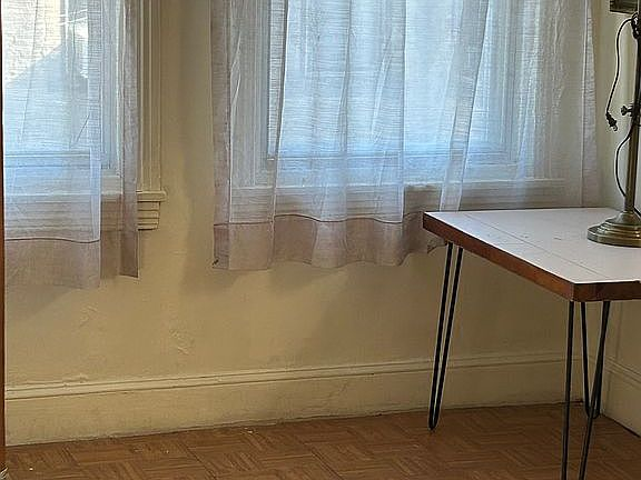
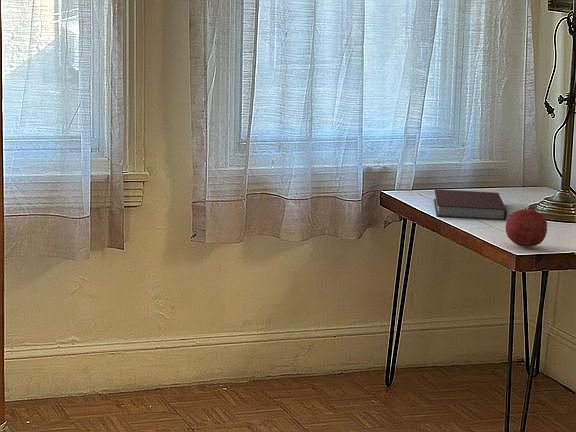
+ notebook [433,188,508,221]
+ fruit [505,206,548,248]
